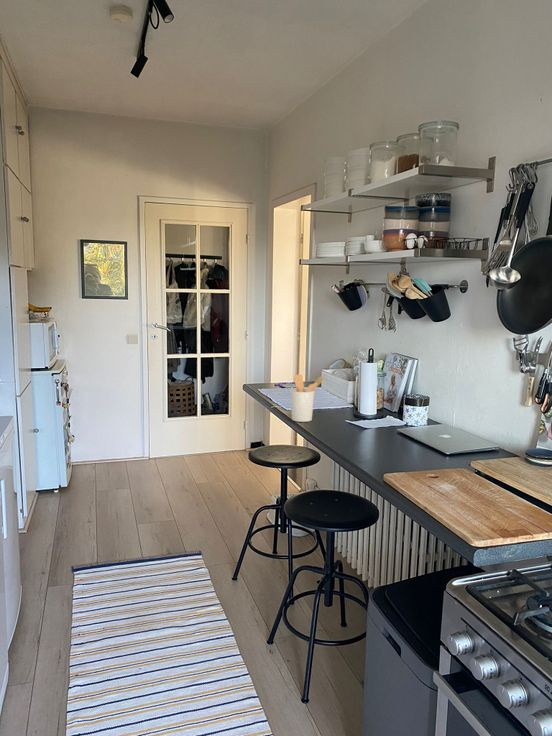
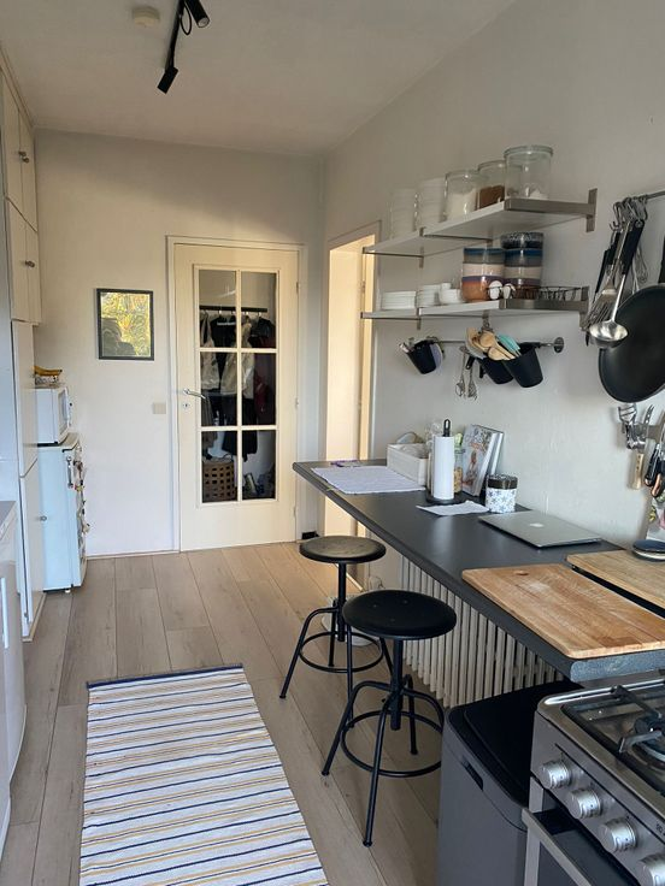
- utensil holder [290,373,325,423]
